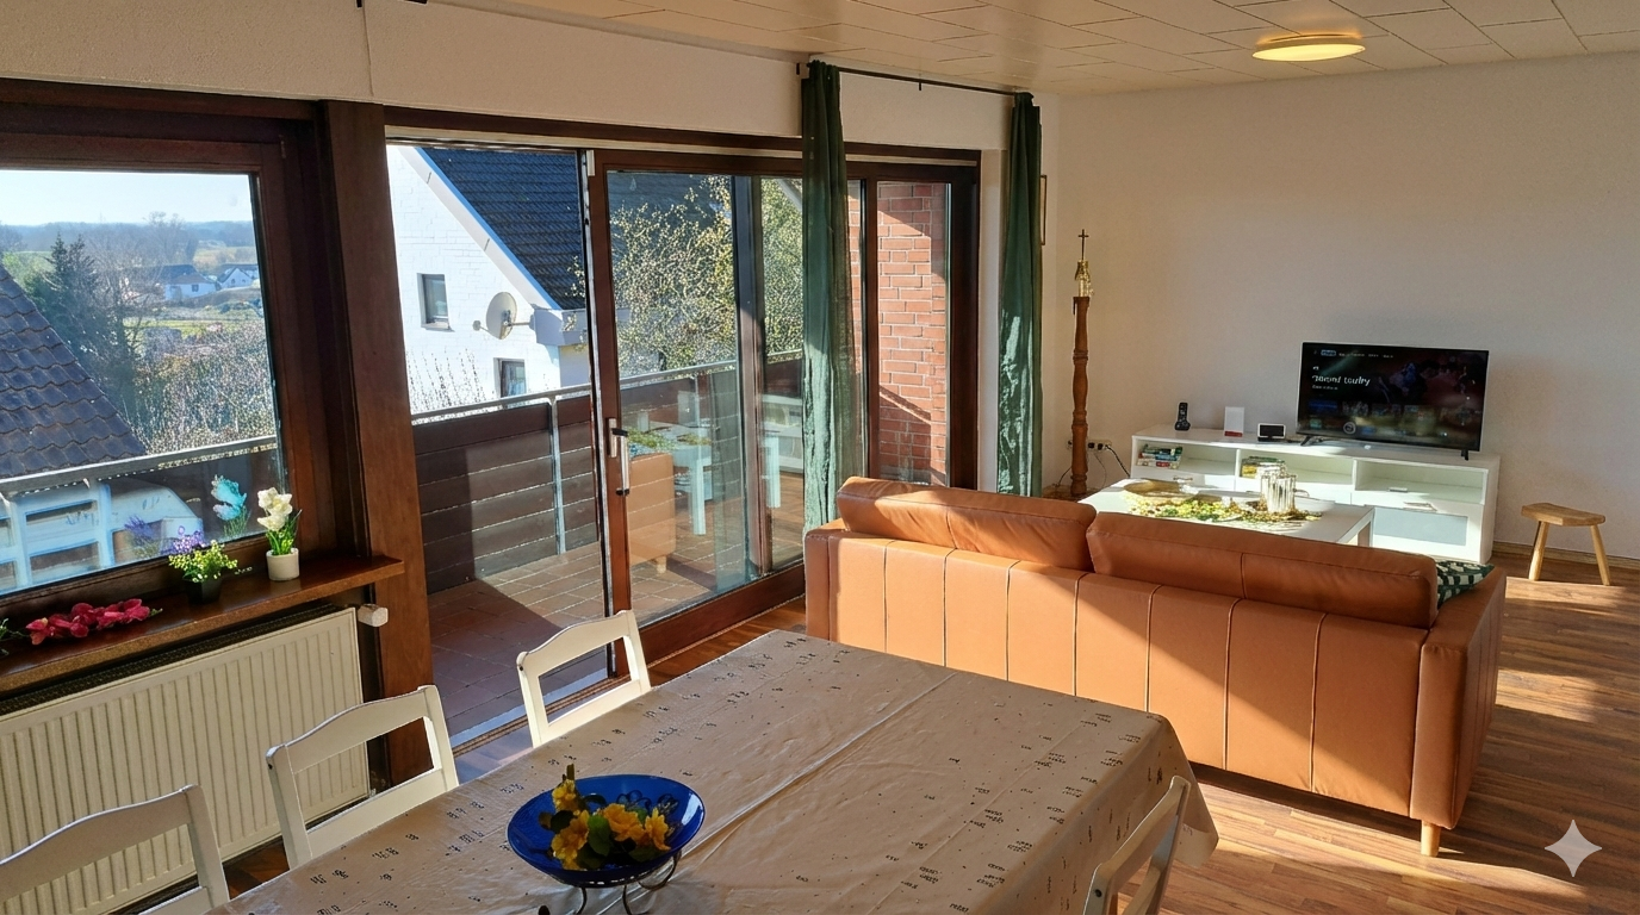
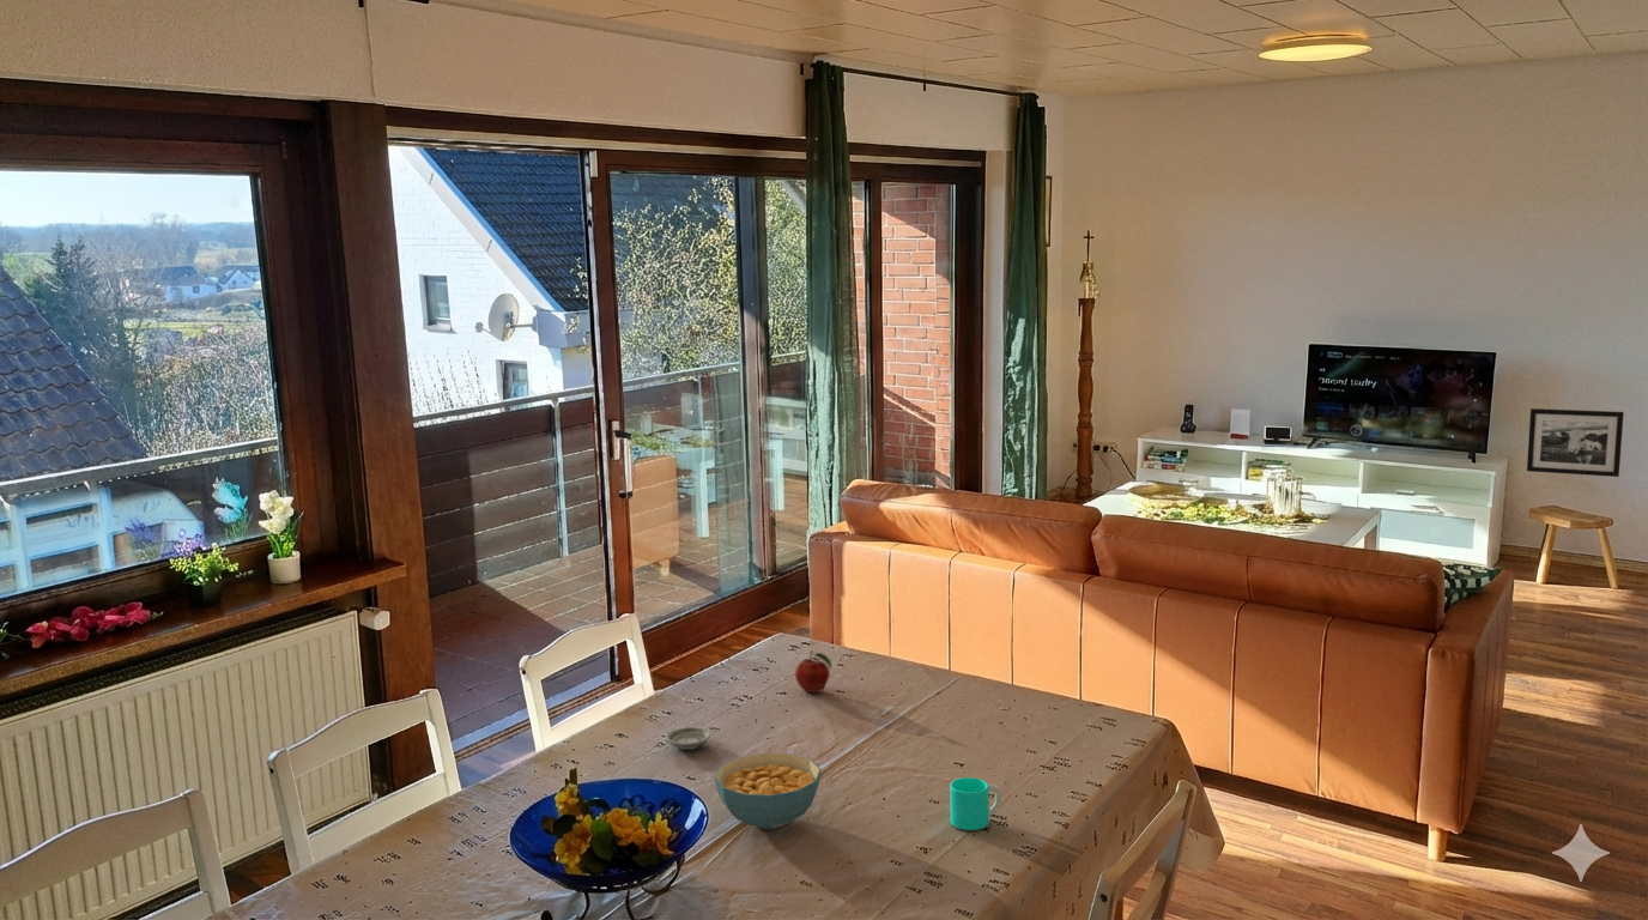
+ cup [949,776,1002,831]
+ picture frame [1526,407,1625,478]
+ saucer [664,726,711,751]
+ cereal bowl [714,752,822,830]
+ fruit [794,649,832,694]
